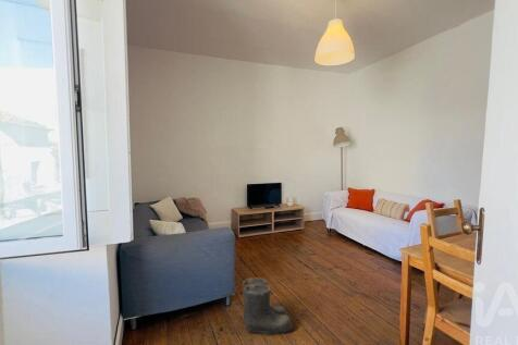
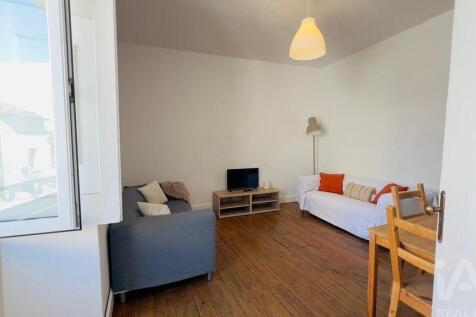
- boots [242,276,294,335]
